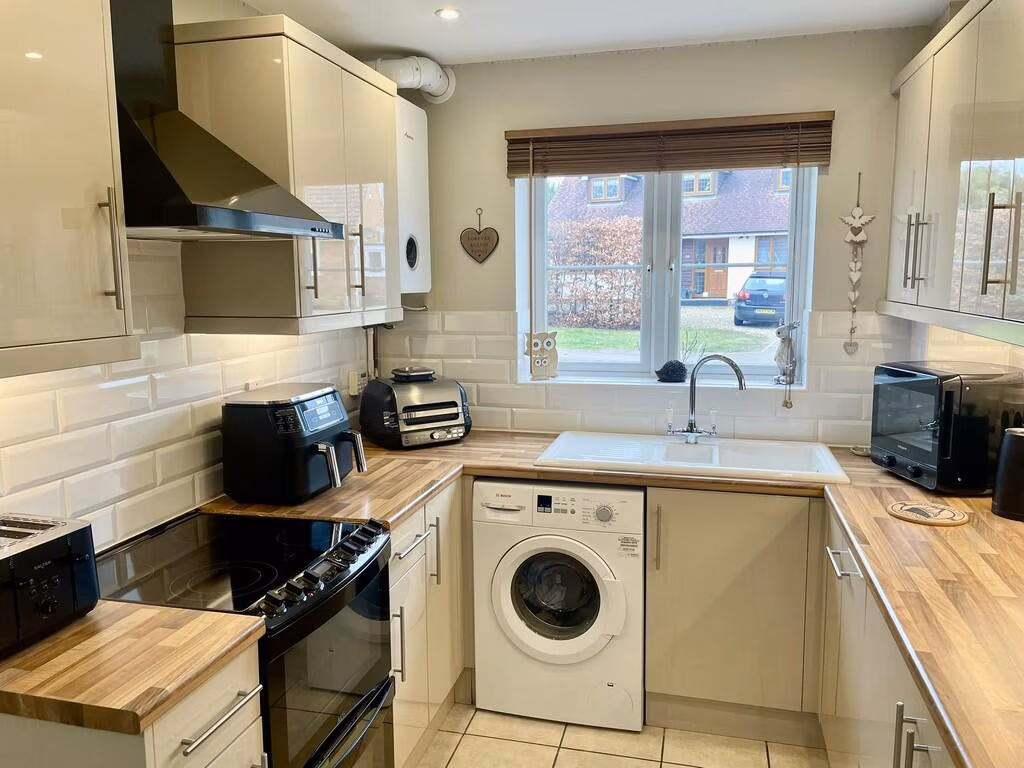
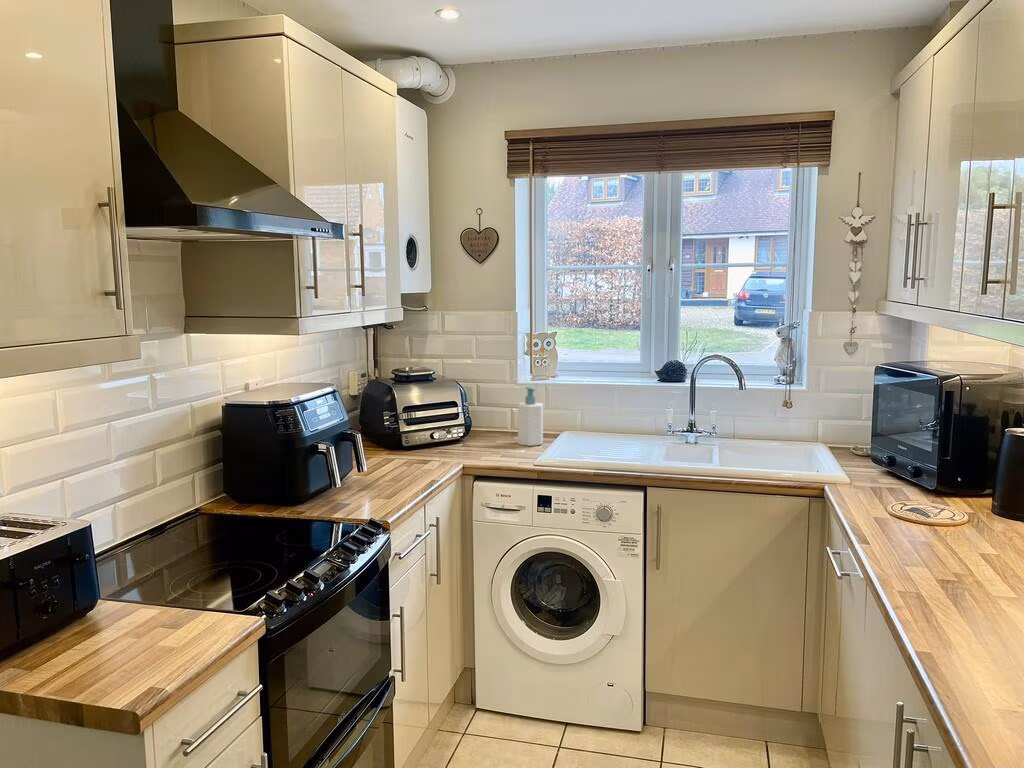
+ soap bottle [517,386,544,447]
